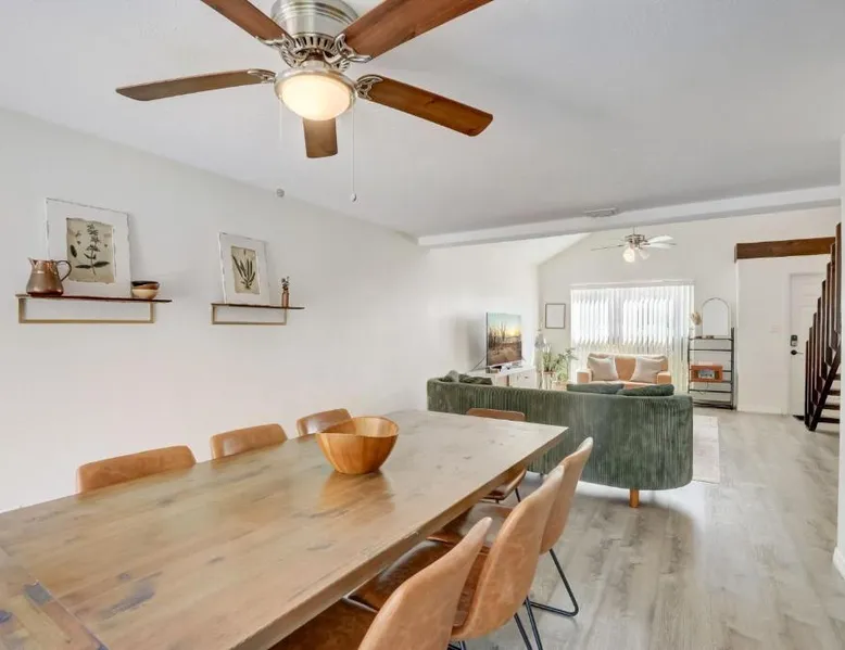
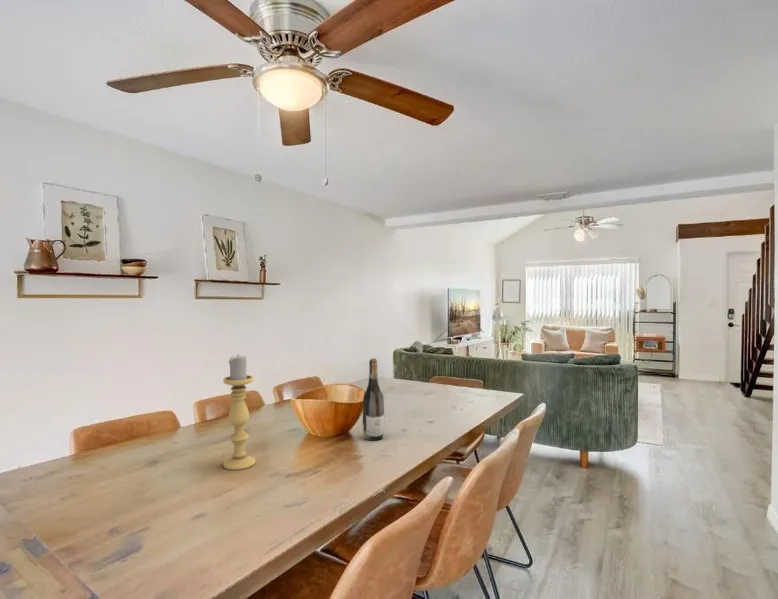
+ wine bottle [362,358,385,442]
+ candle holder [222,353,256,471]
